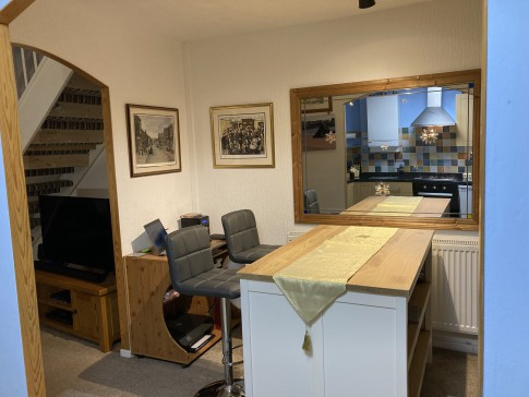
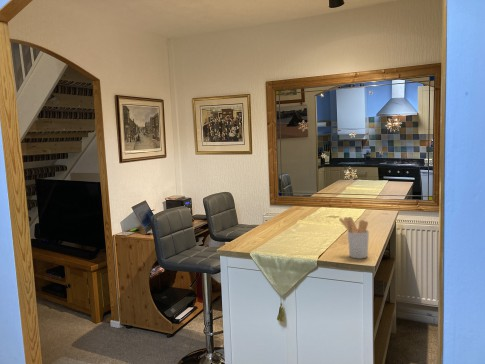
+ utensil holder [338,216,370,260]
